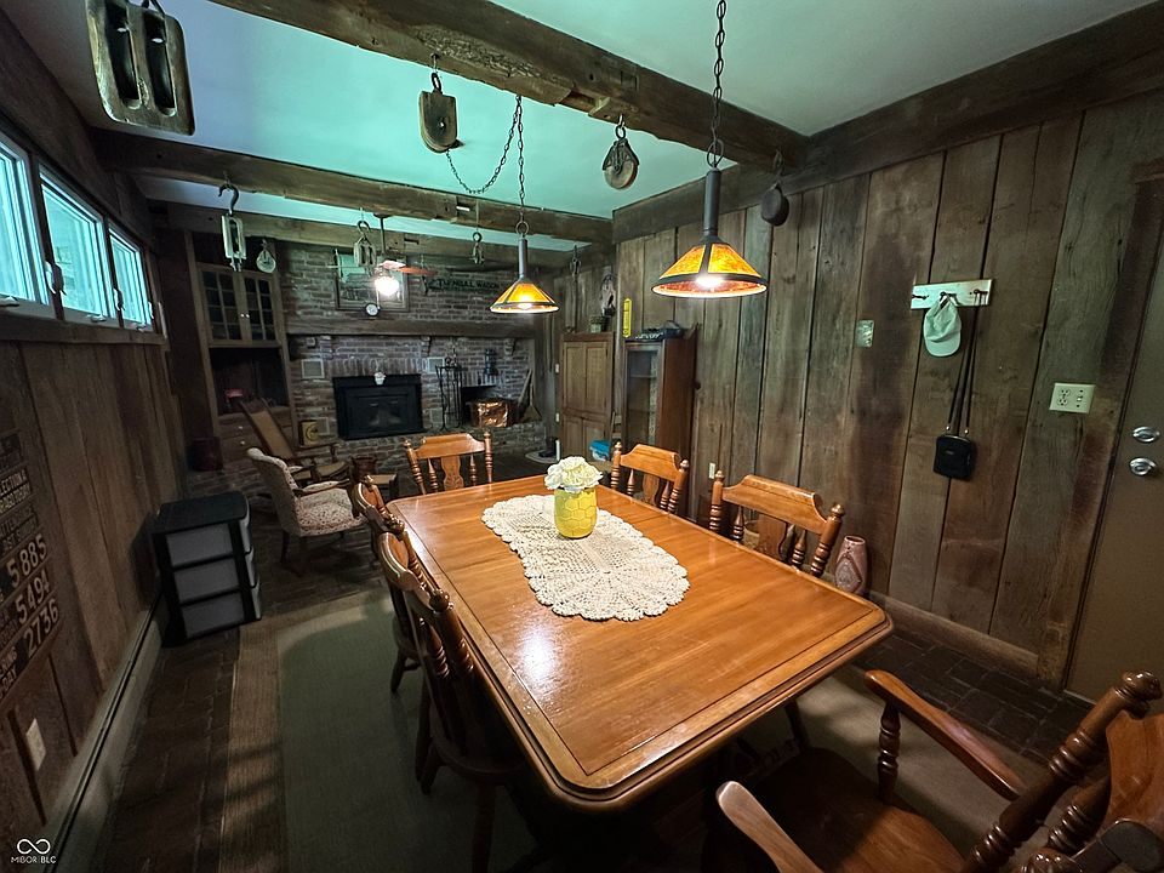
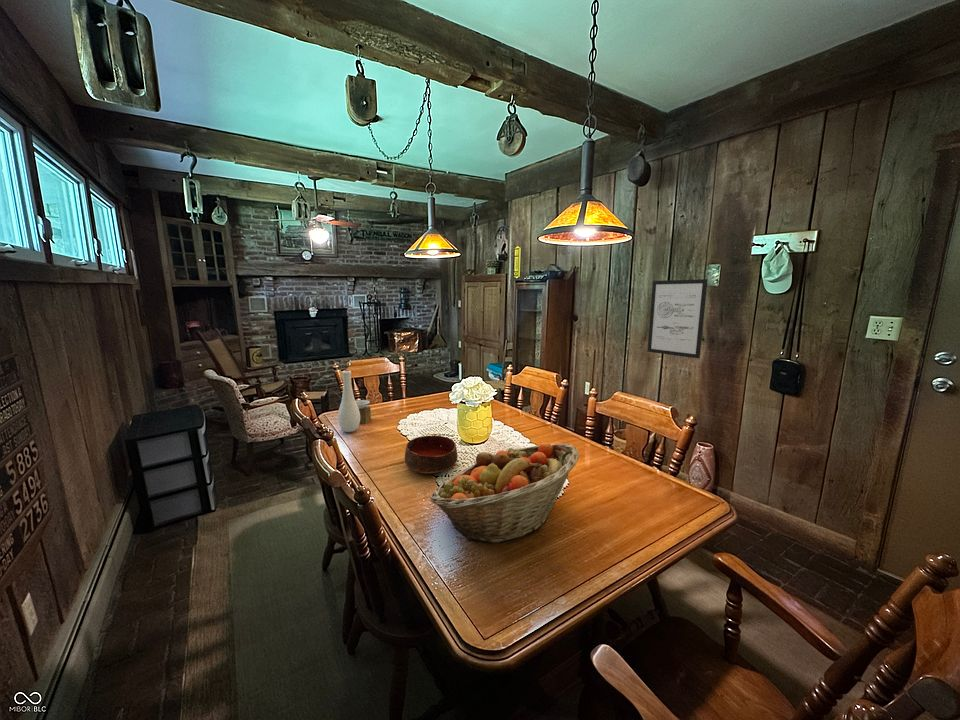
+ wall art [646,278,709,359]
+ fruit basket [429,441,580,544]
+ bowl [404,435,458,474]
+ vase [337,370,372,433]
